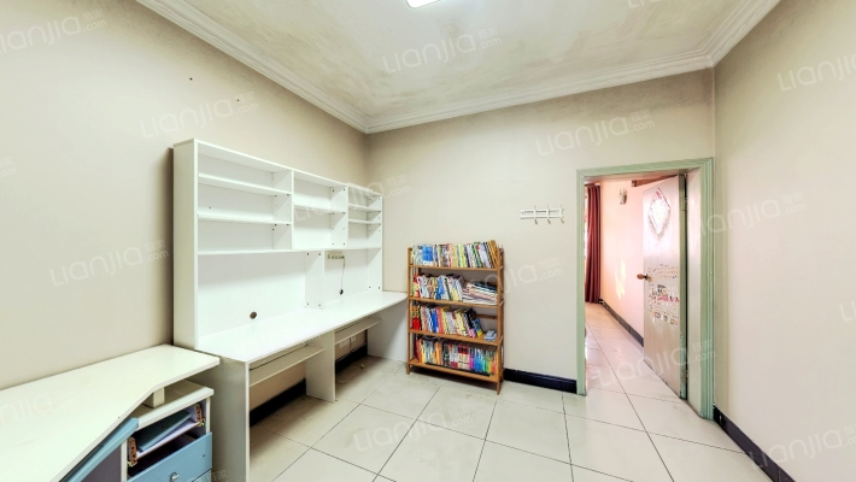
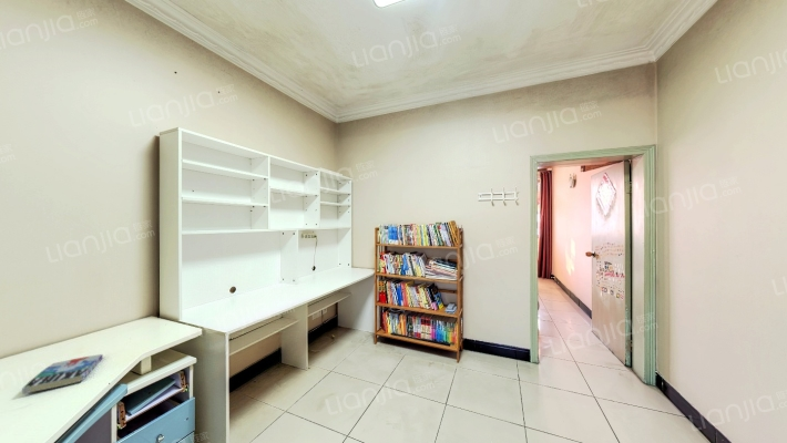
+ book [21,353,104,395]
